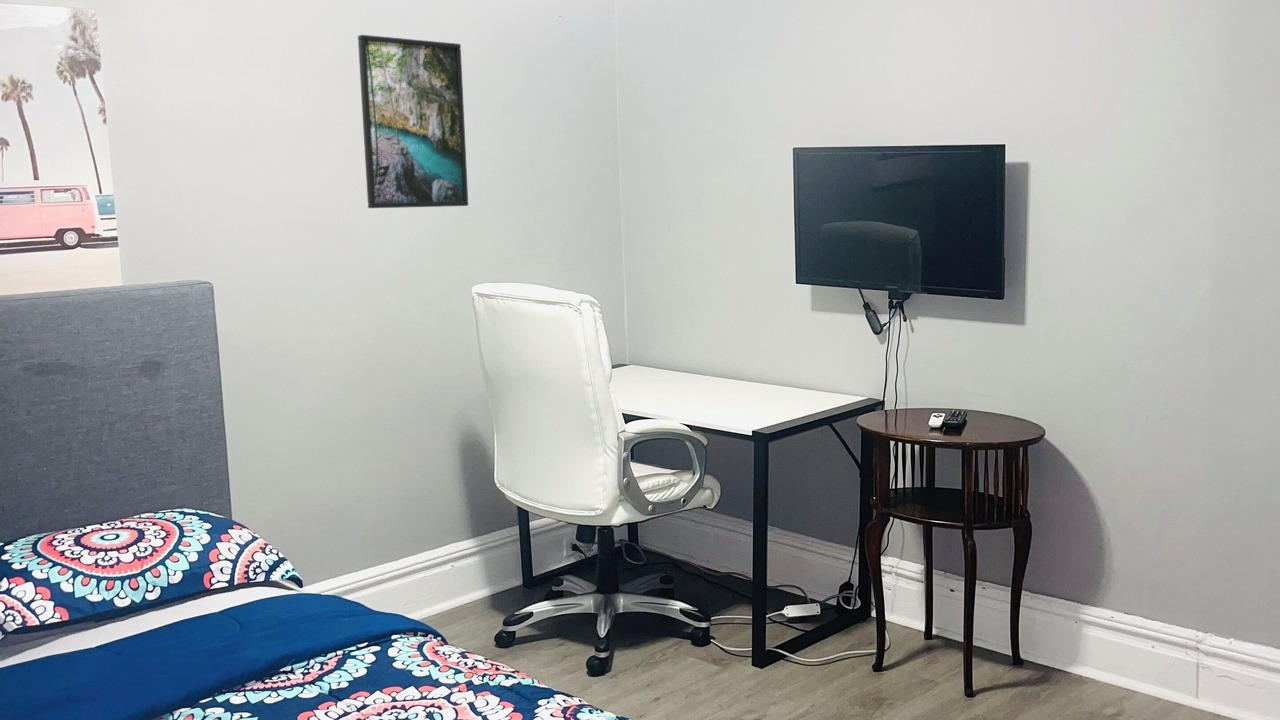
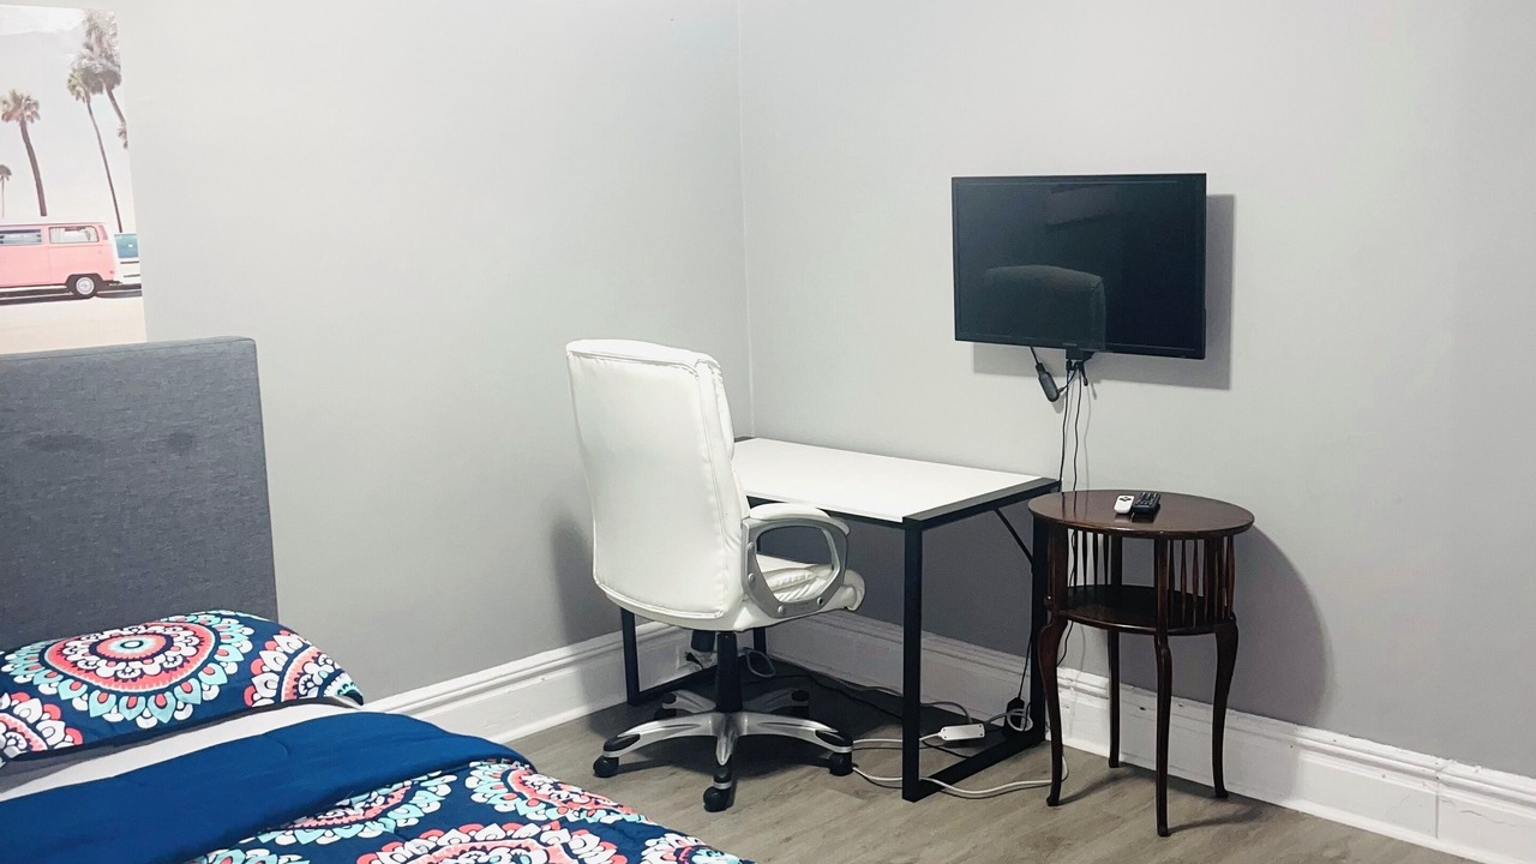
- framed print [357,34,469,209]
